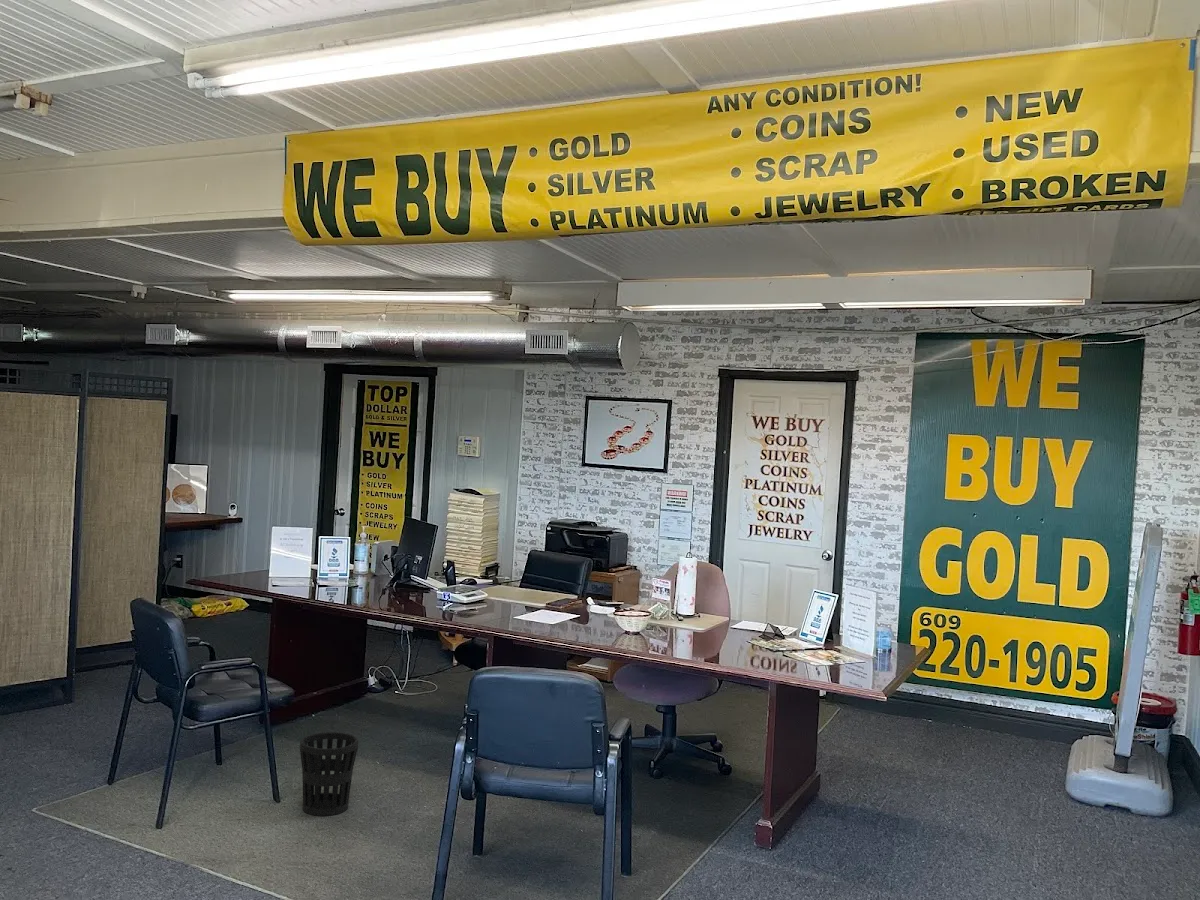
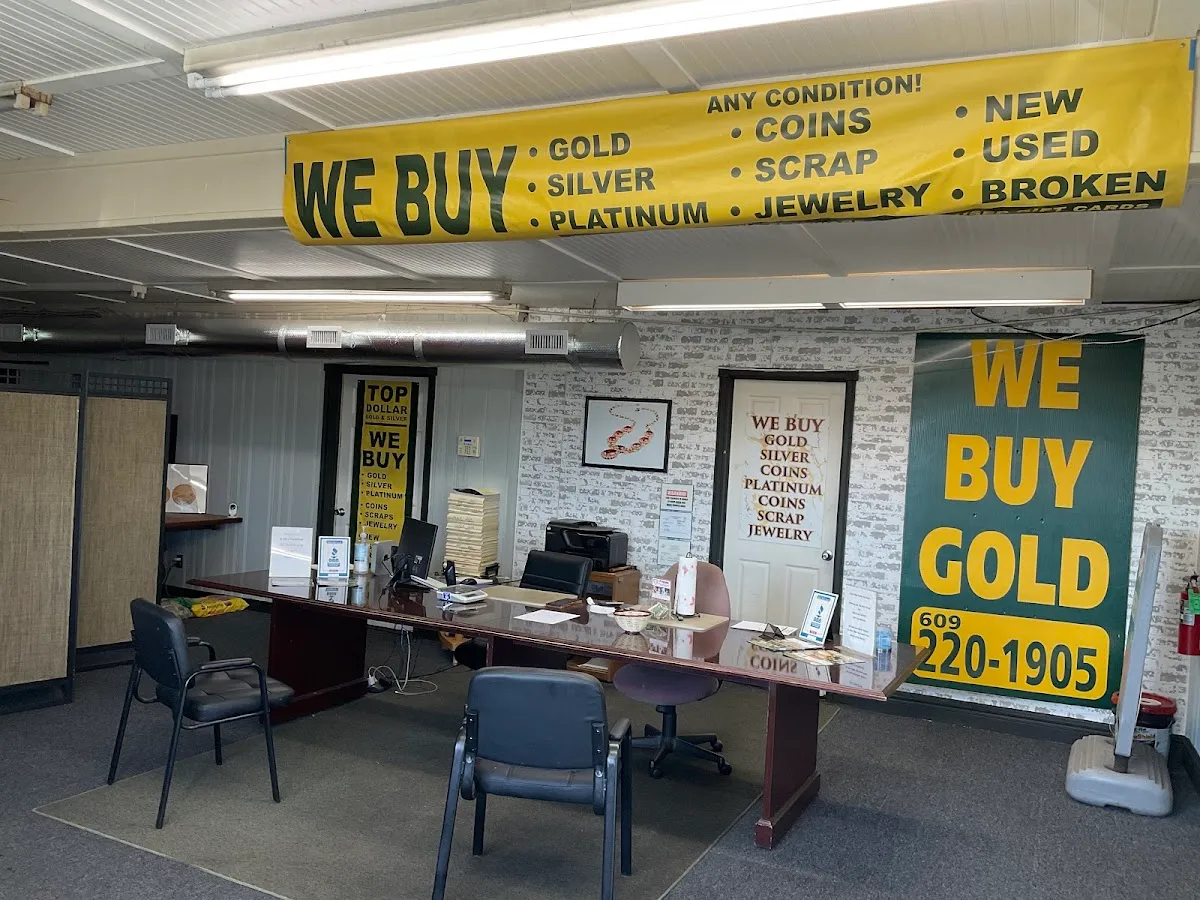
- wastebasket [299,731,359,817]
